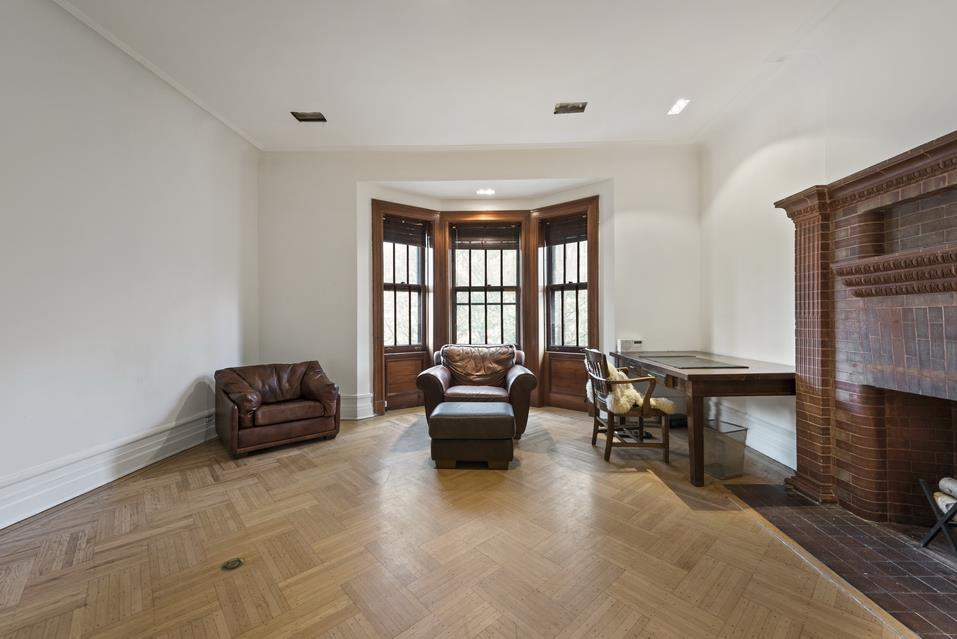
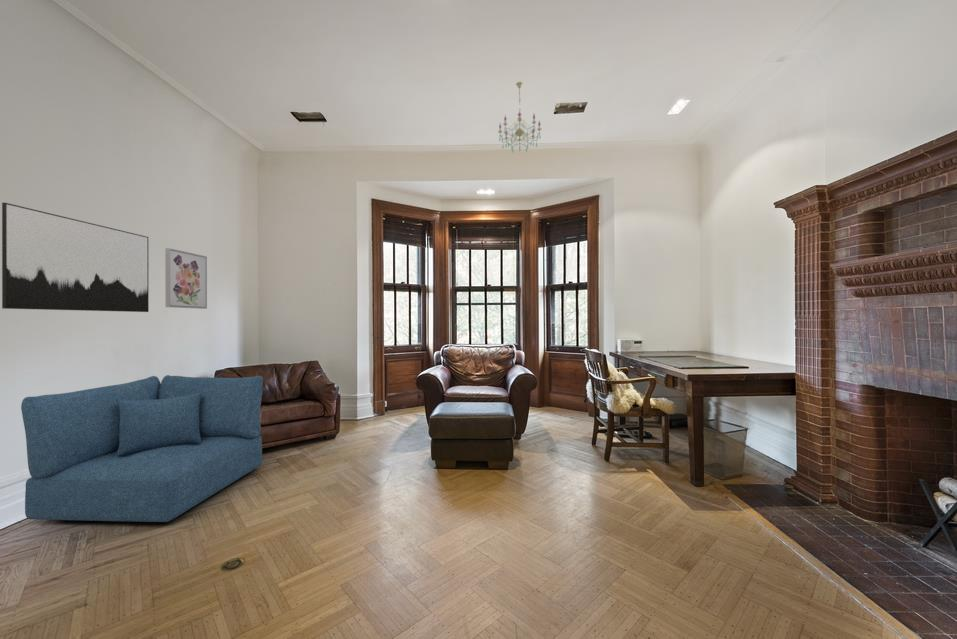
+ chandelier [497,81,542,153]
+ wall art [1,202,150,313]
+ sofa [20,374,264,523]
+ wall art [164,247,208,310]
